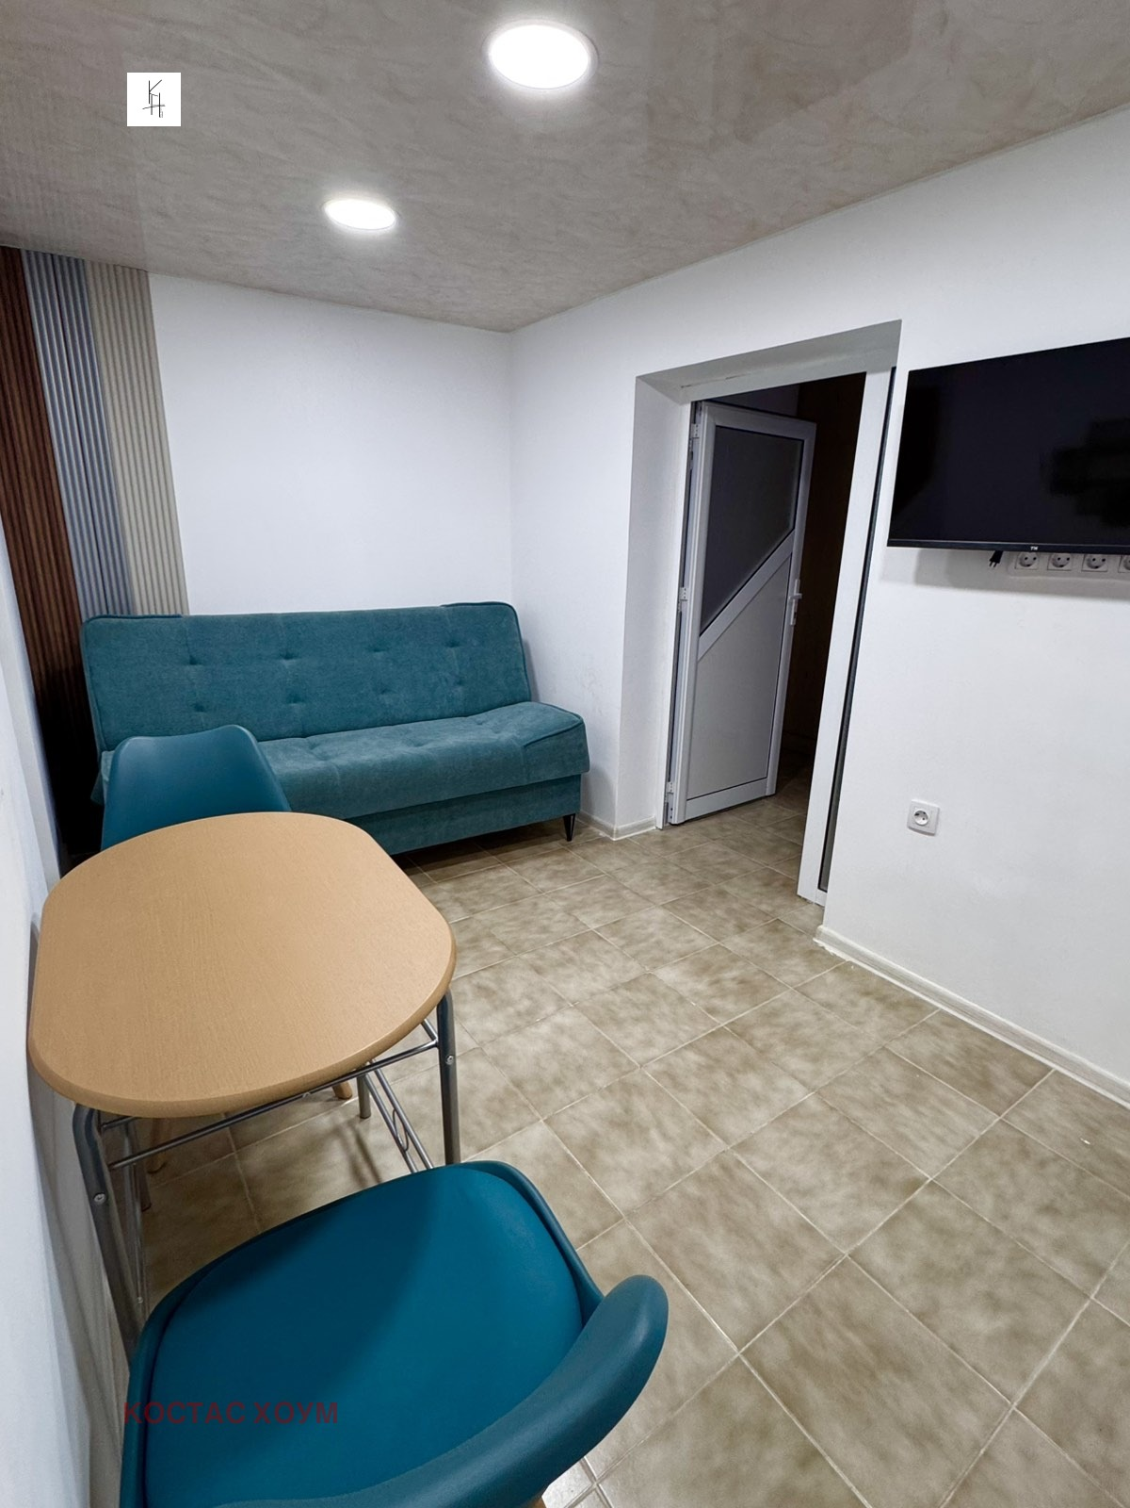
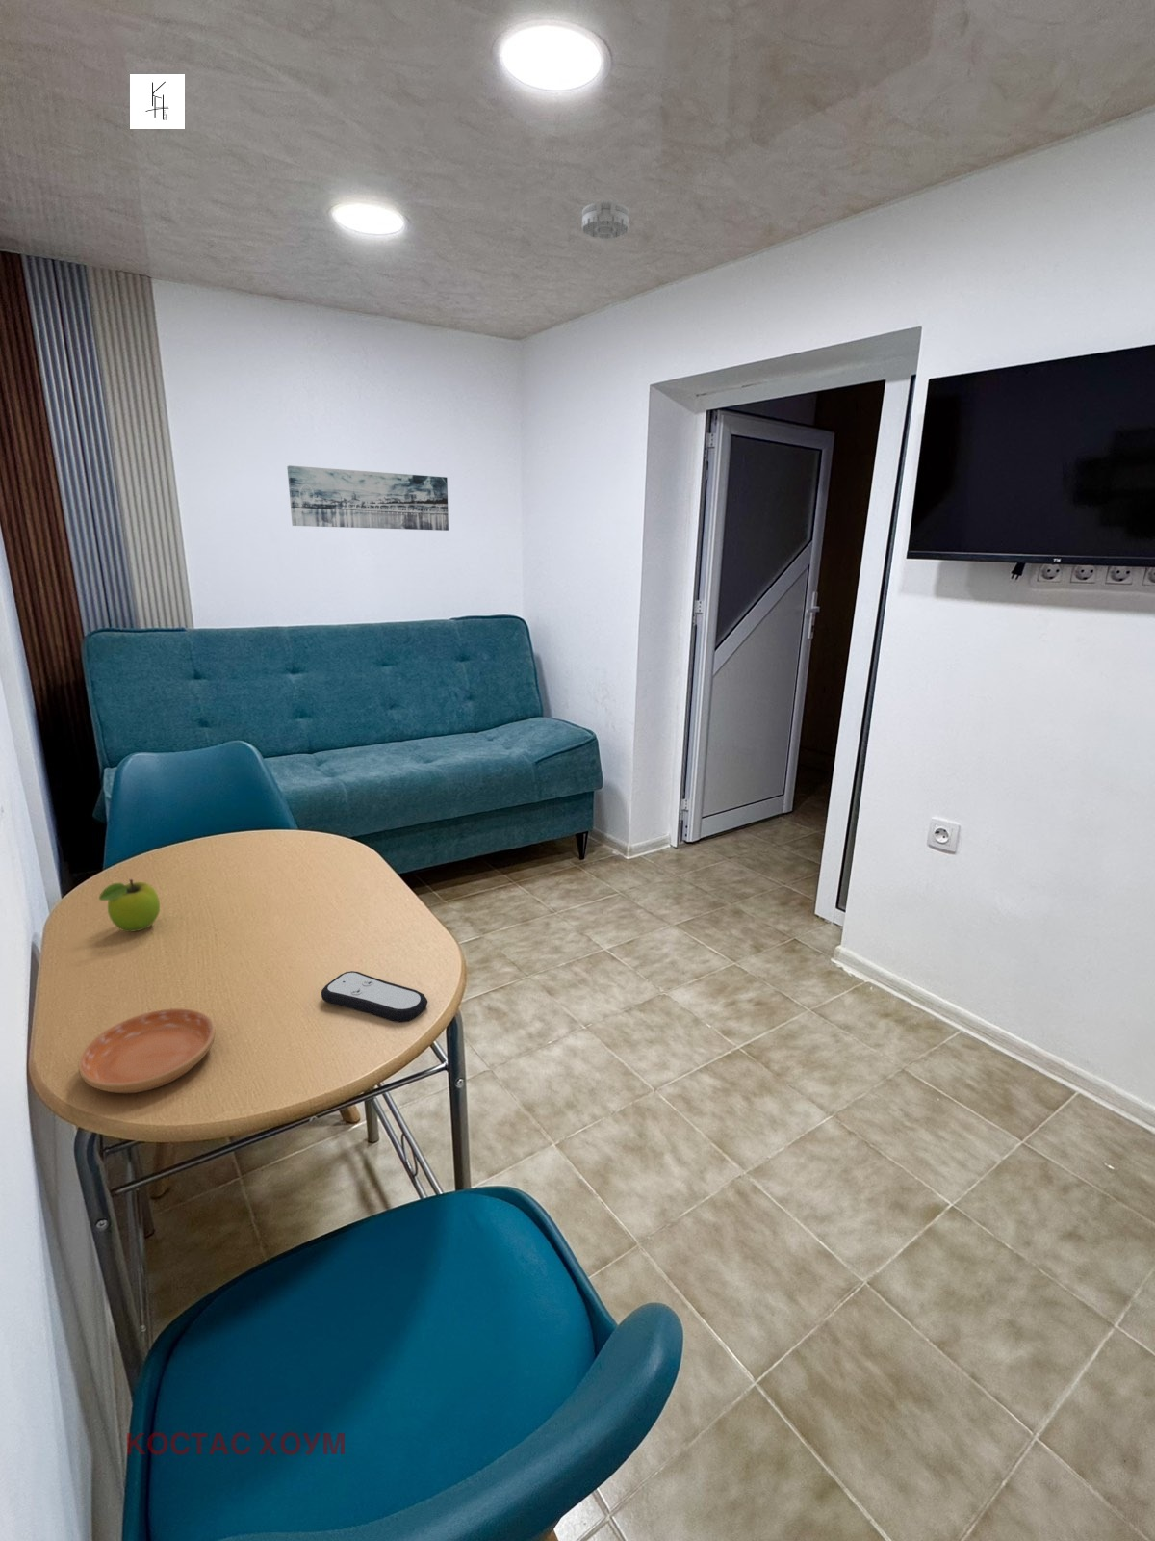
+ smoke detector [581,200,631,240]
+ remote control [320,969,428,1023]
+ fruit [98,878,160,933]
+ wall art [286,465,449,531]
+ saucer [78,1007,216,1094]
